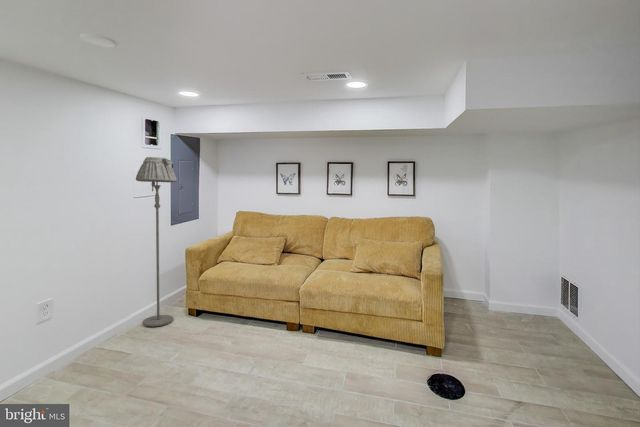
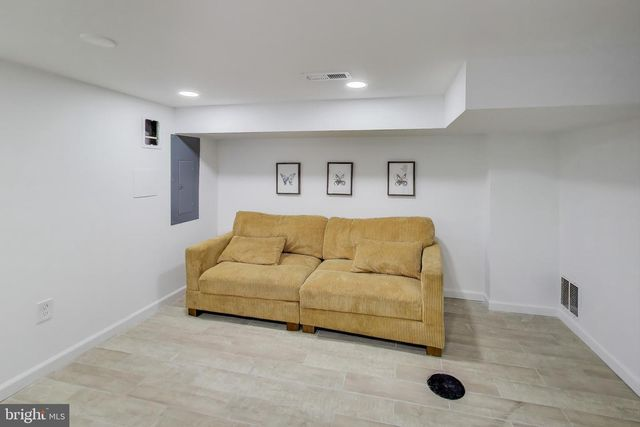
- floor lamp [135,156,178,328]
